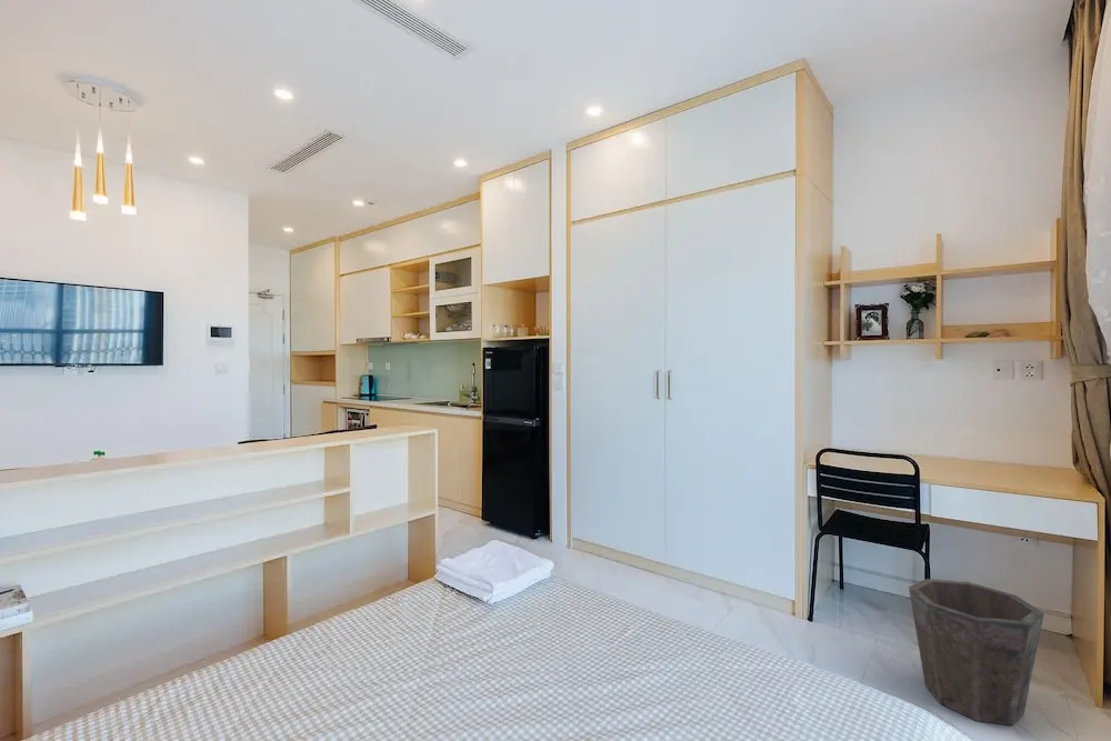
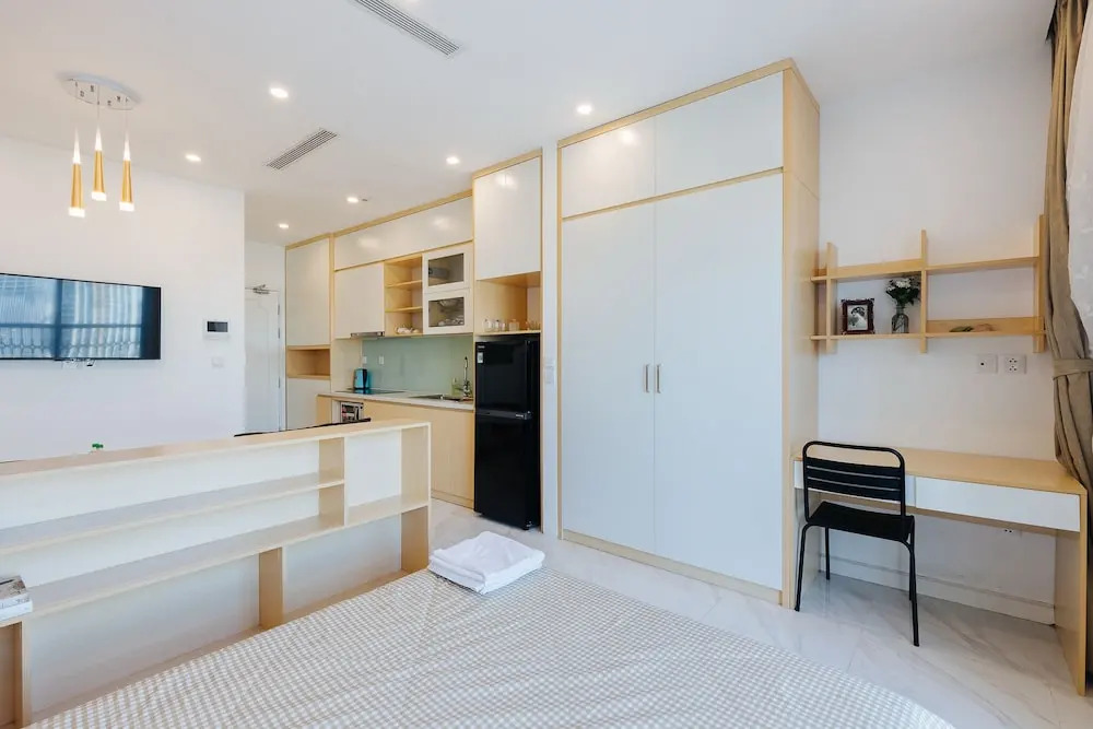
- waste bin [908,578,1045,727]
